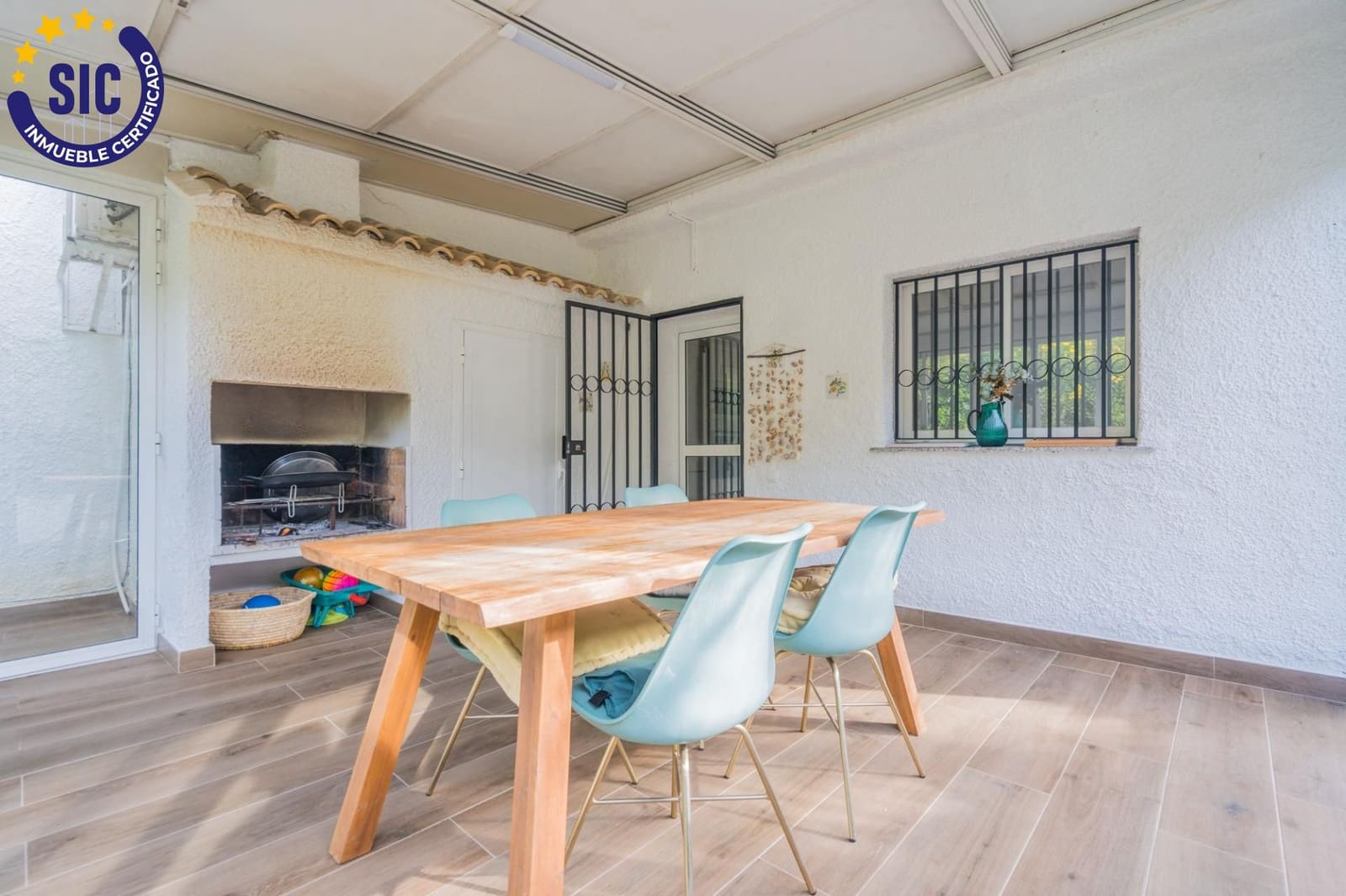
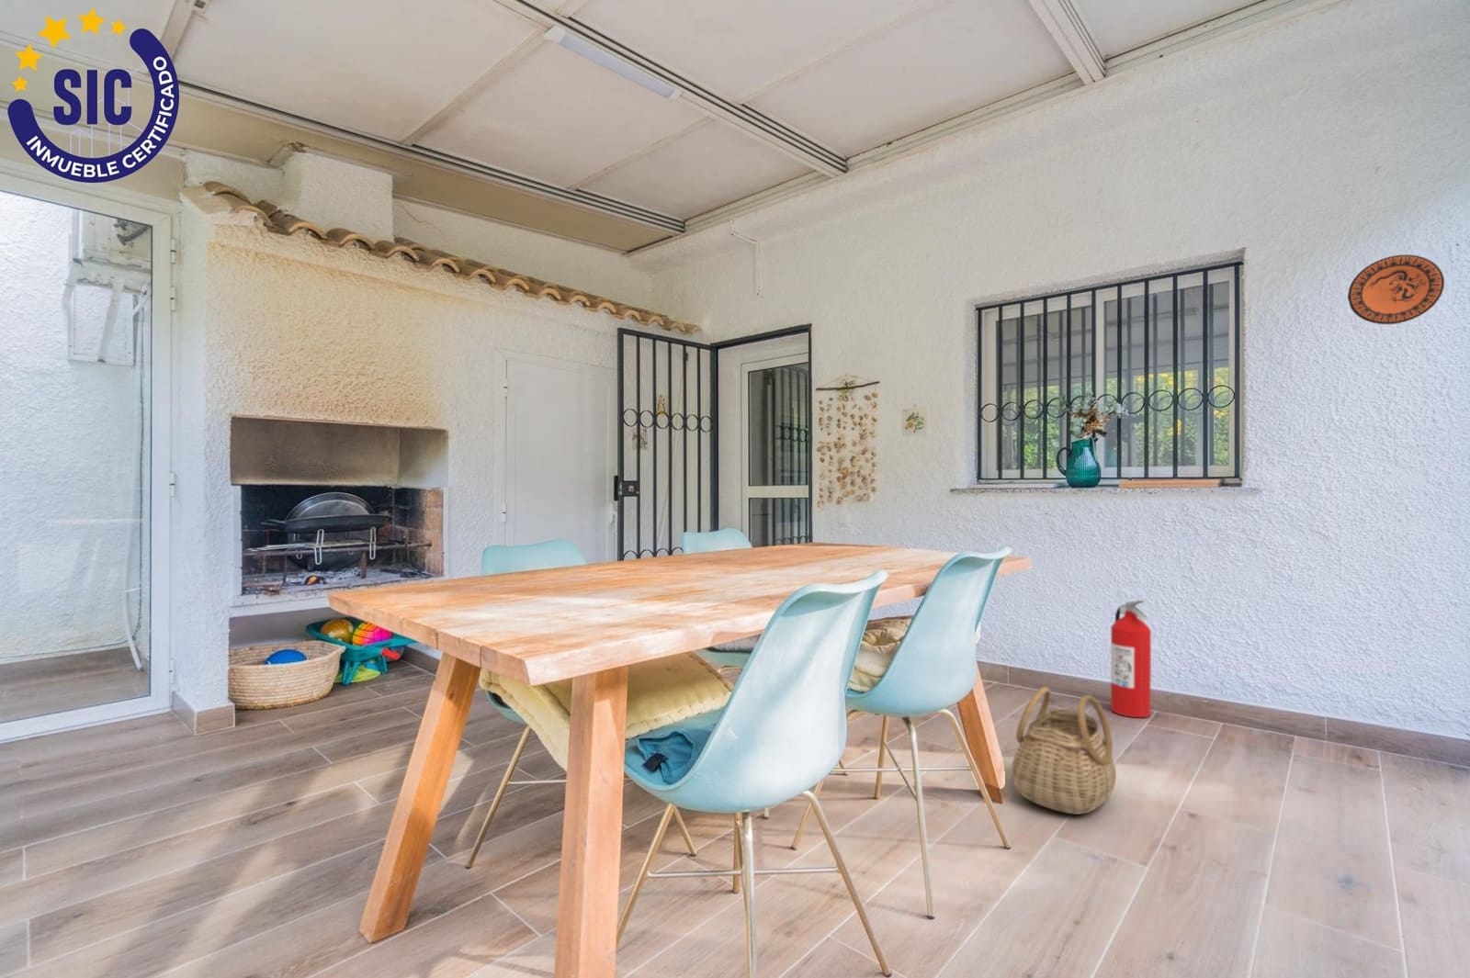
+ decorative plate [1347,253,1445,325]
+ basket [1010,685,1117,815]
+ fire extinguisher [1110,599,1152,718]
